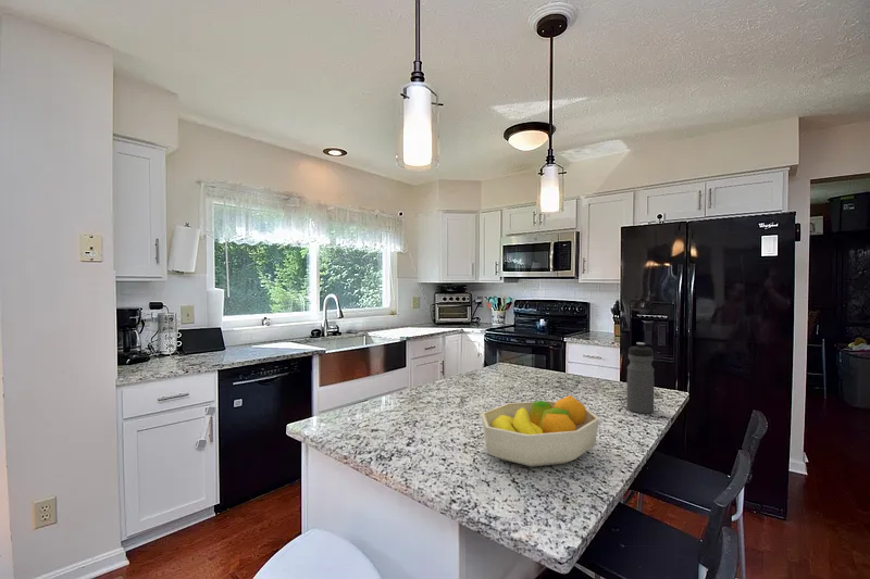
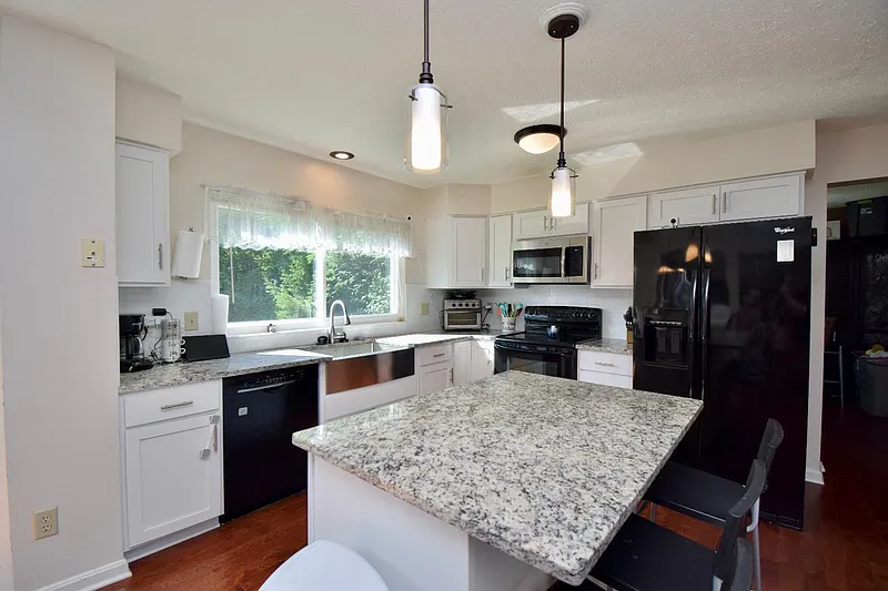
- water bottle [625,341,656,415]
- fruit bowl [480,394,600,468]
